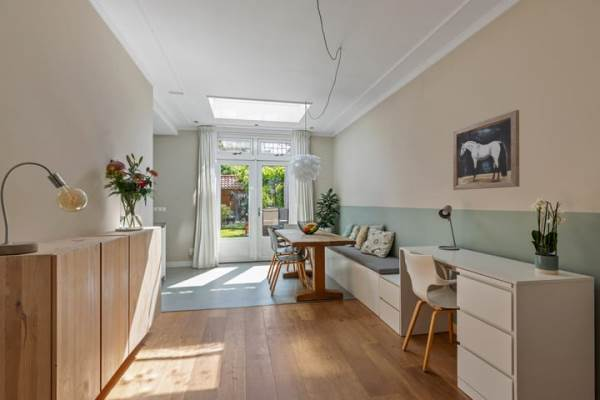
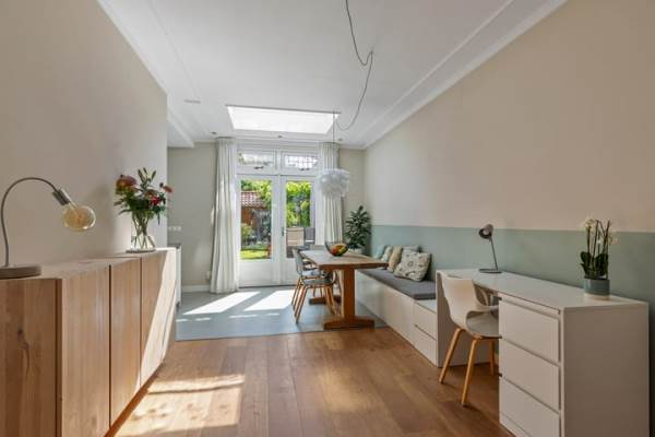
- wall art [452,109,520,191]
